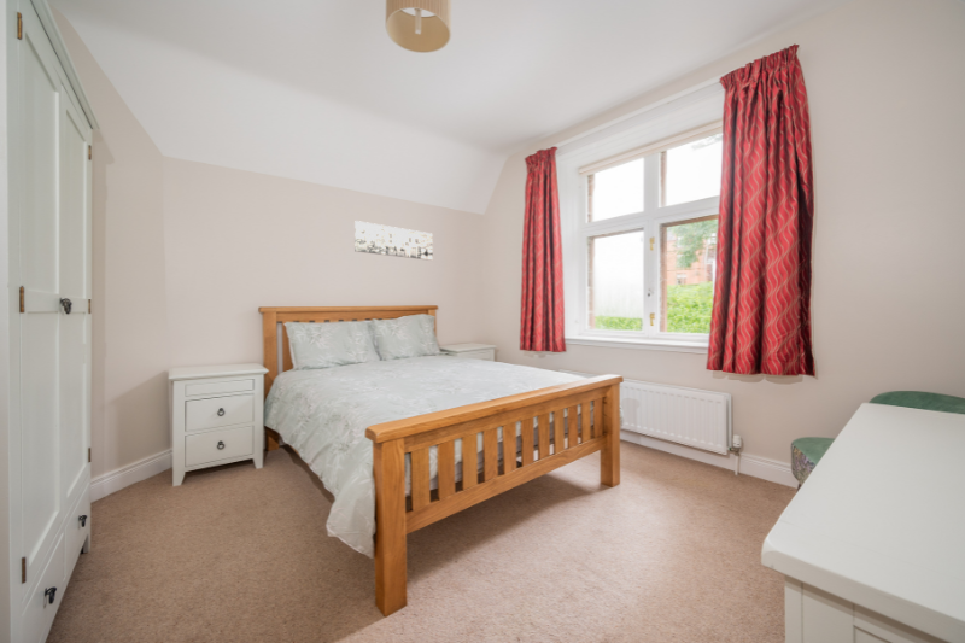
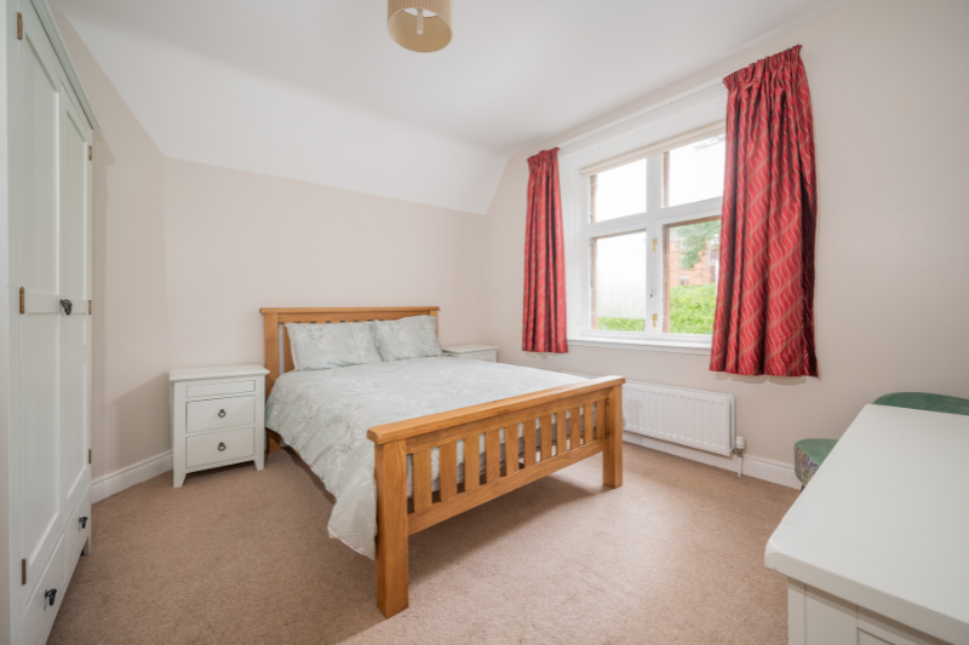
- wall art [353,220,434,262]
